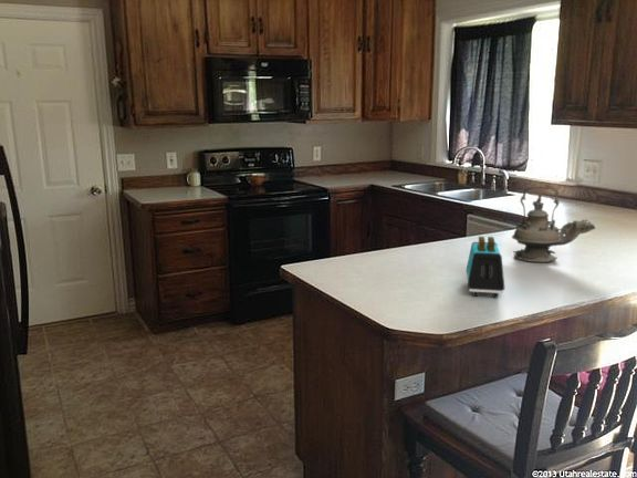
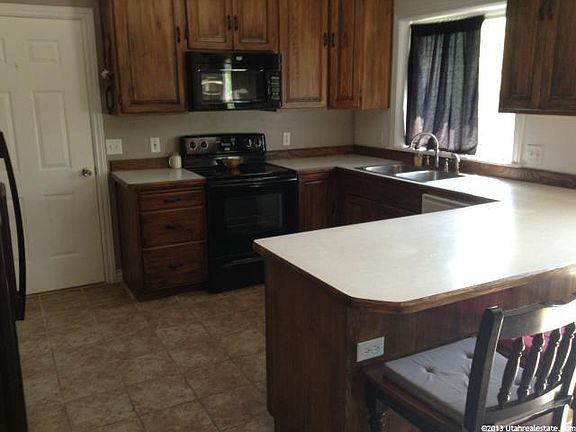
- toaster [466,236,505,299]
- teapot [511,184,597,263]
